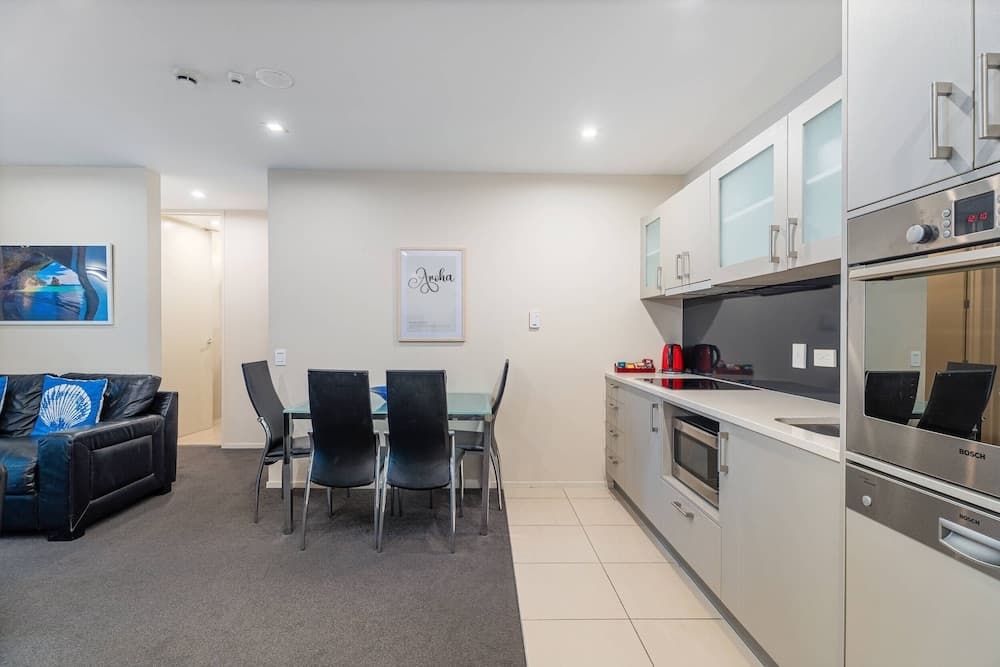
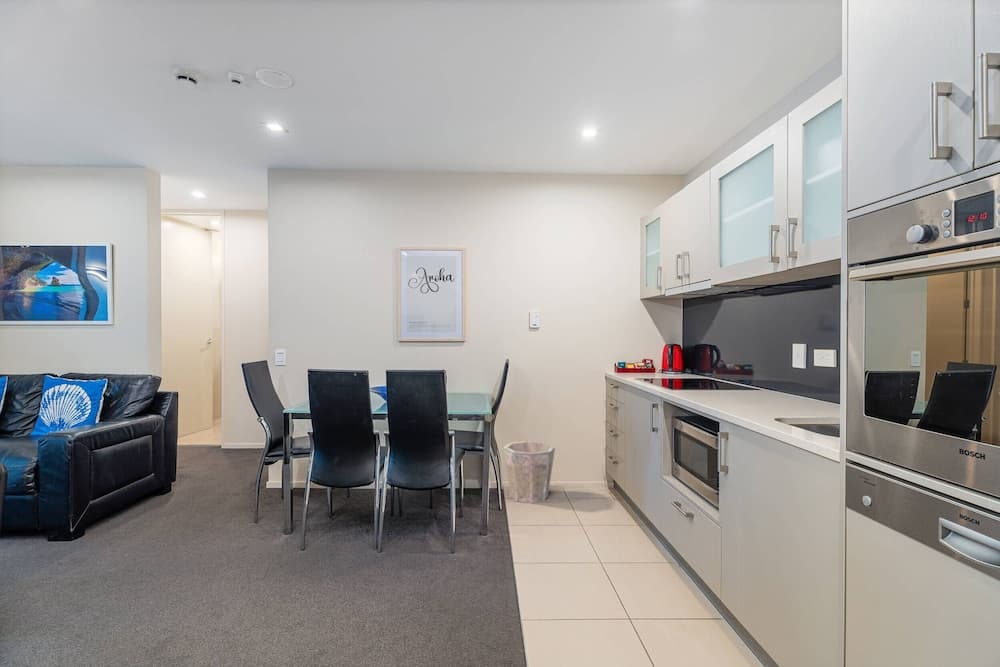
+ waste bin [502,440,556,504]
